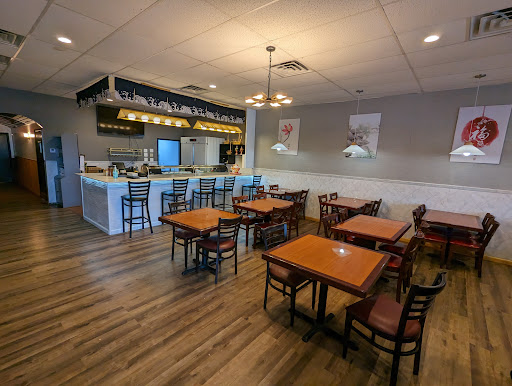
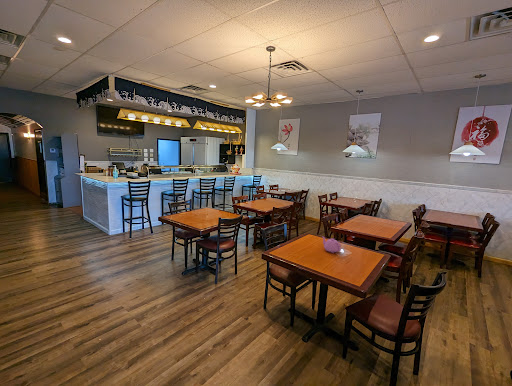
+ teapot [321,235,342,254]
